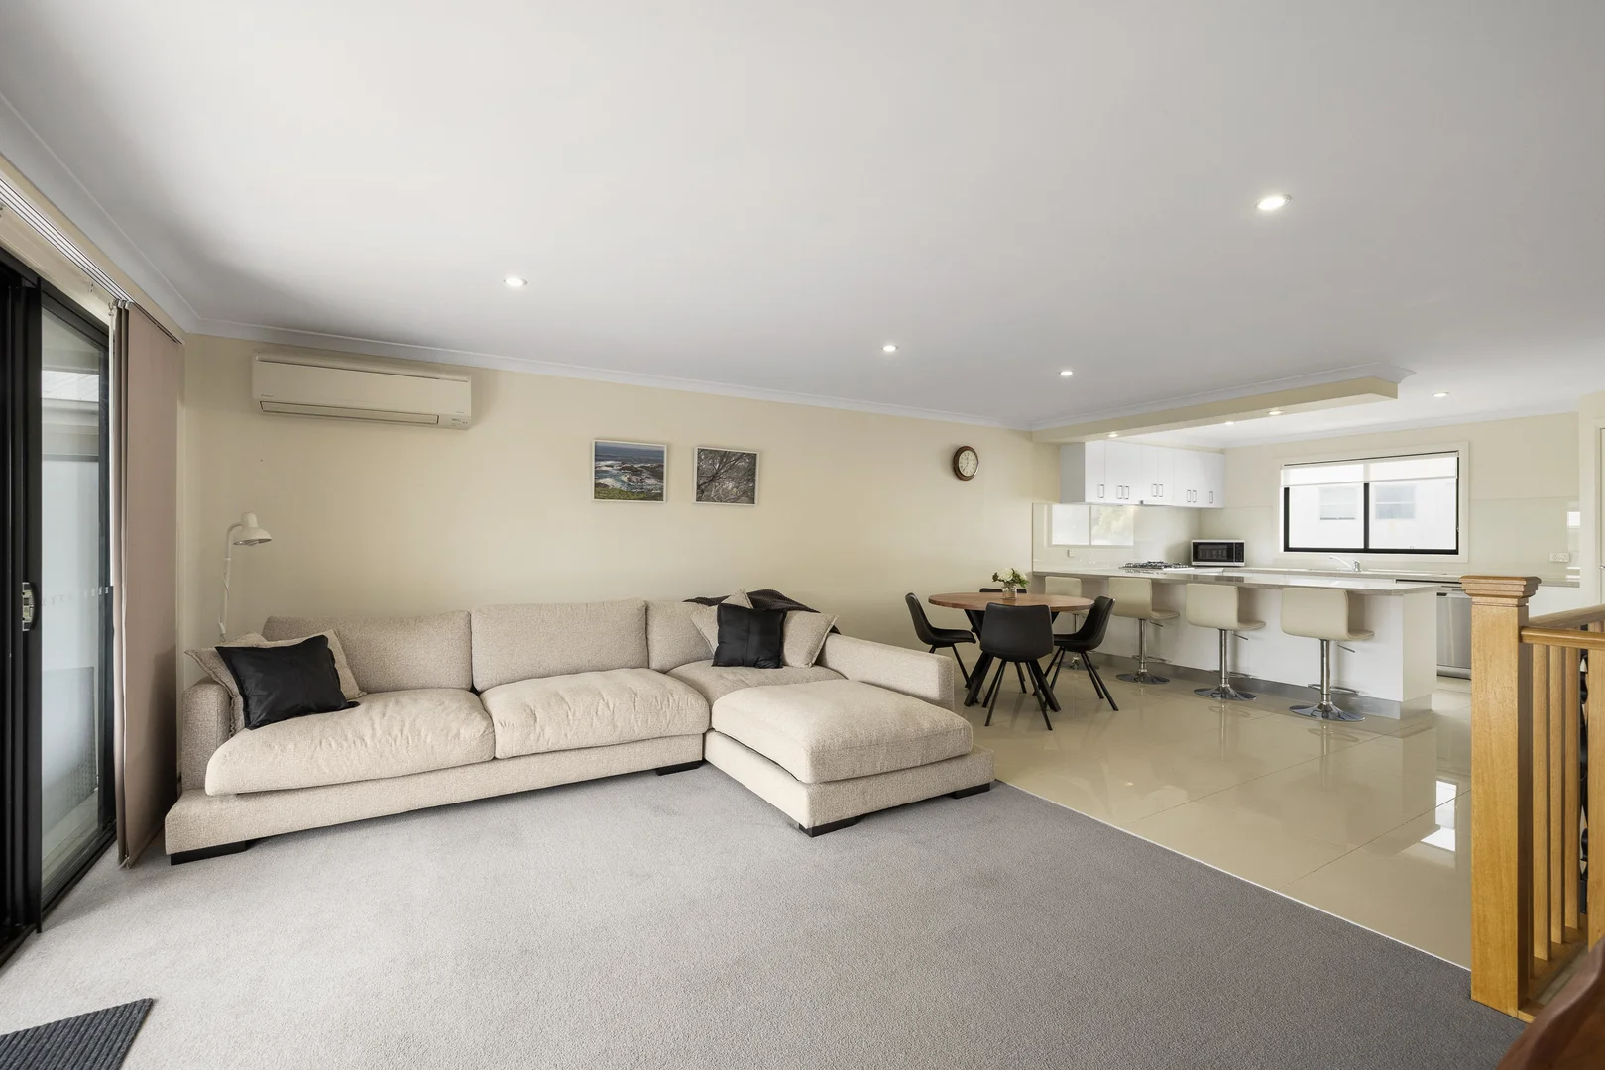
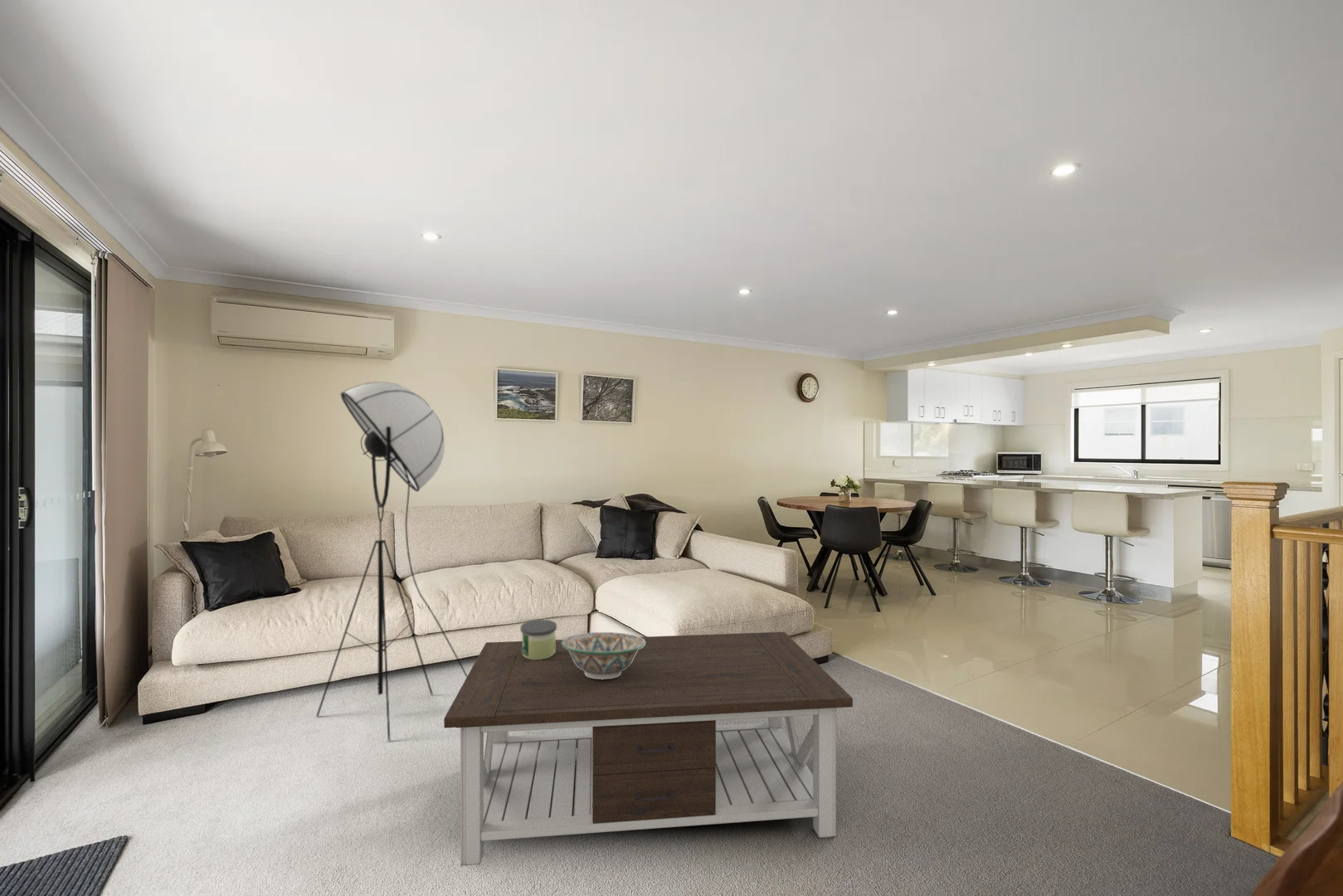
+ coffee table [443,631,854,867]
+ floor lamp [315,381,468,742]
+ candle [519,619,557,660]
+ decorative bowl [562,631,645,679]
